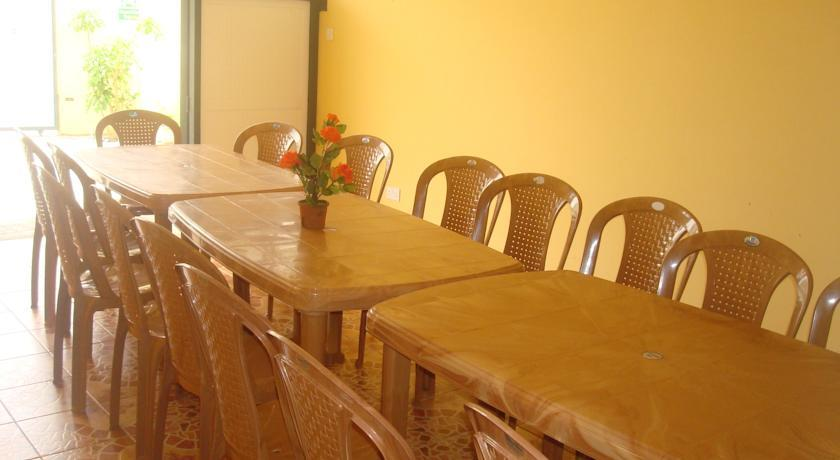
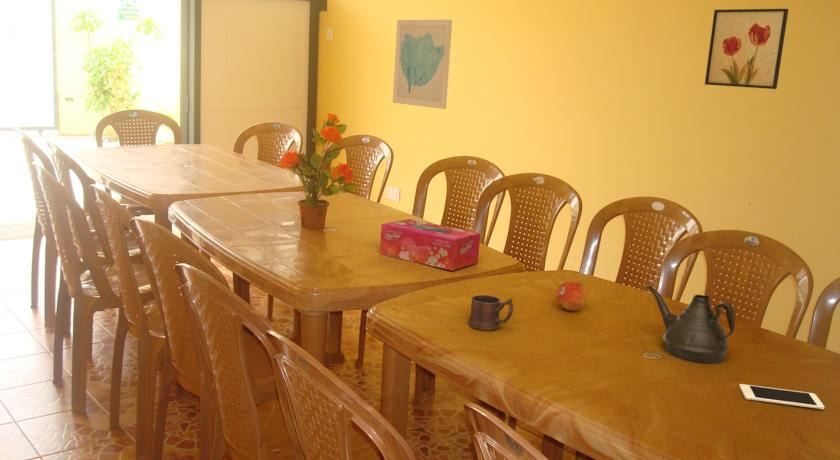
+ fruit [555,280,587,312]
+ wall art [704,8,790,90]
+ wall art [392,19,453,110]
+ cell phone [738,383,825,410]
+ mug [468,294,514,331]
+ teapot [646,285,736,365]
+ tissue box [379,218,481,272]
